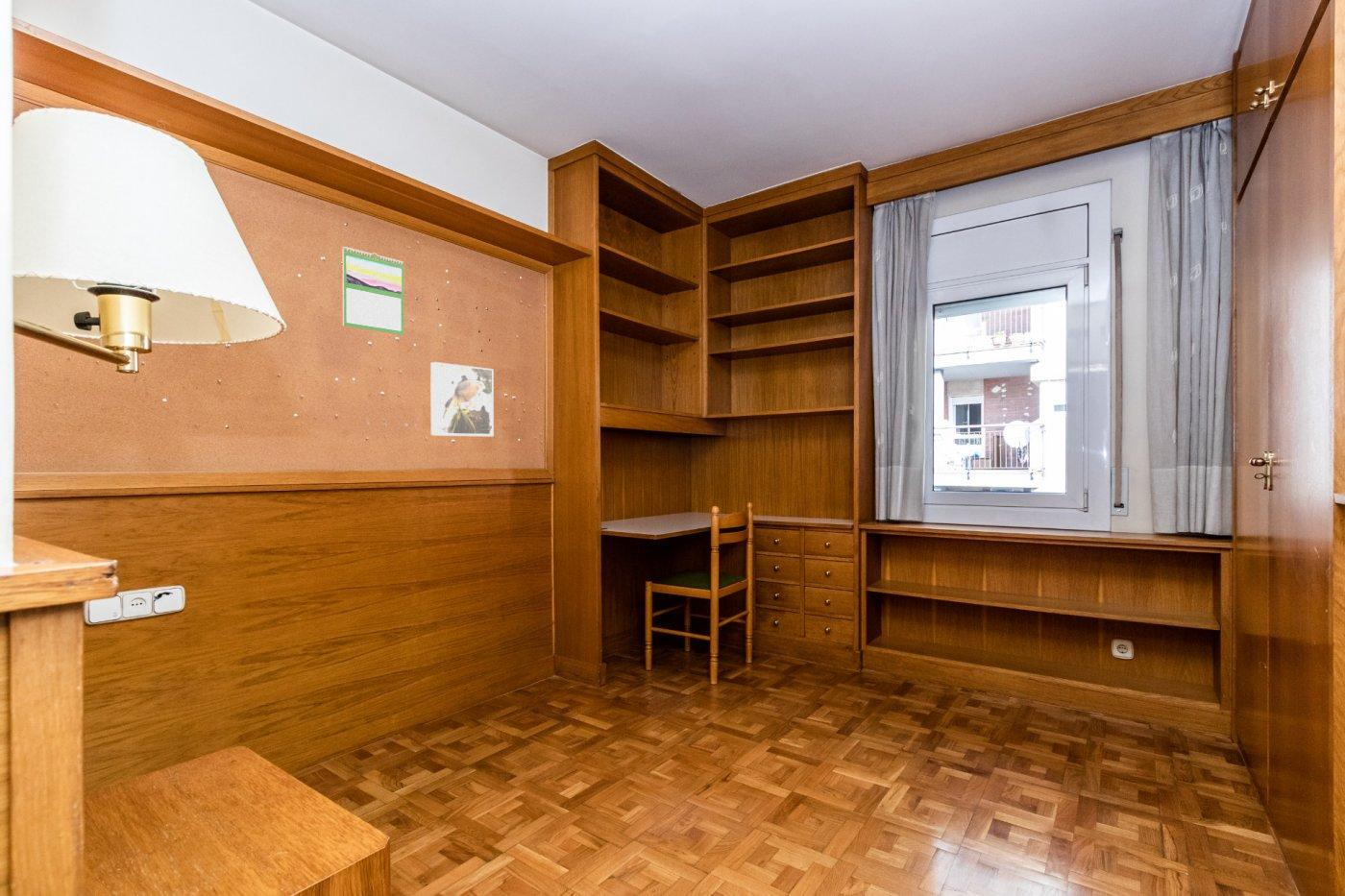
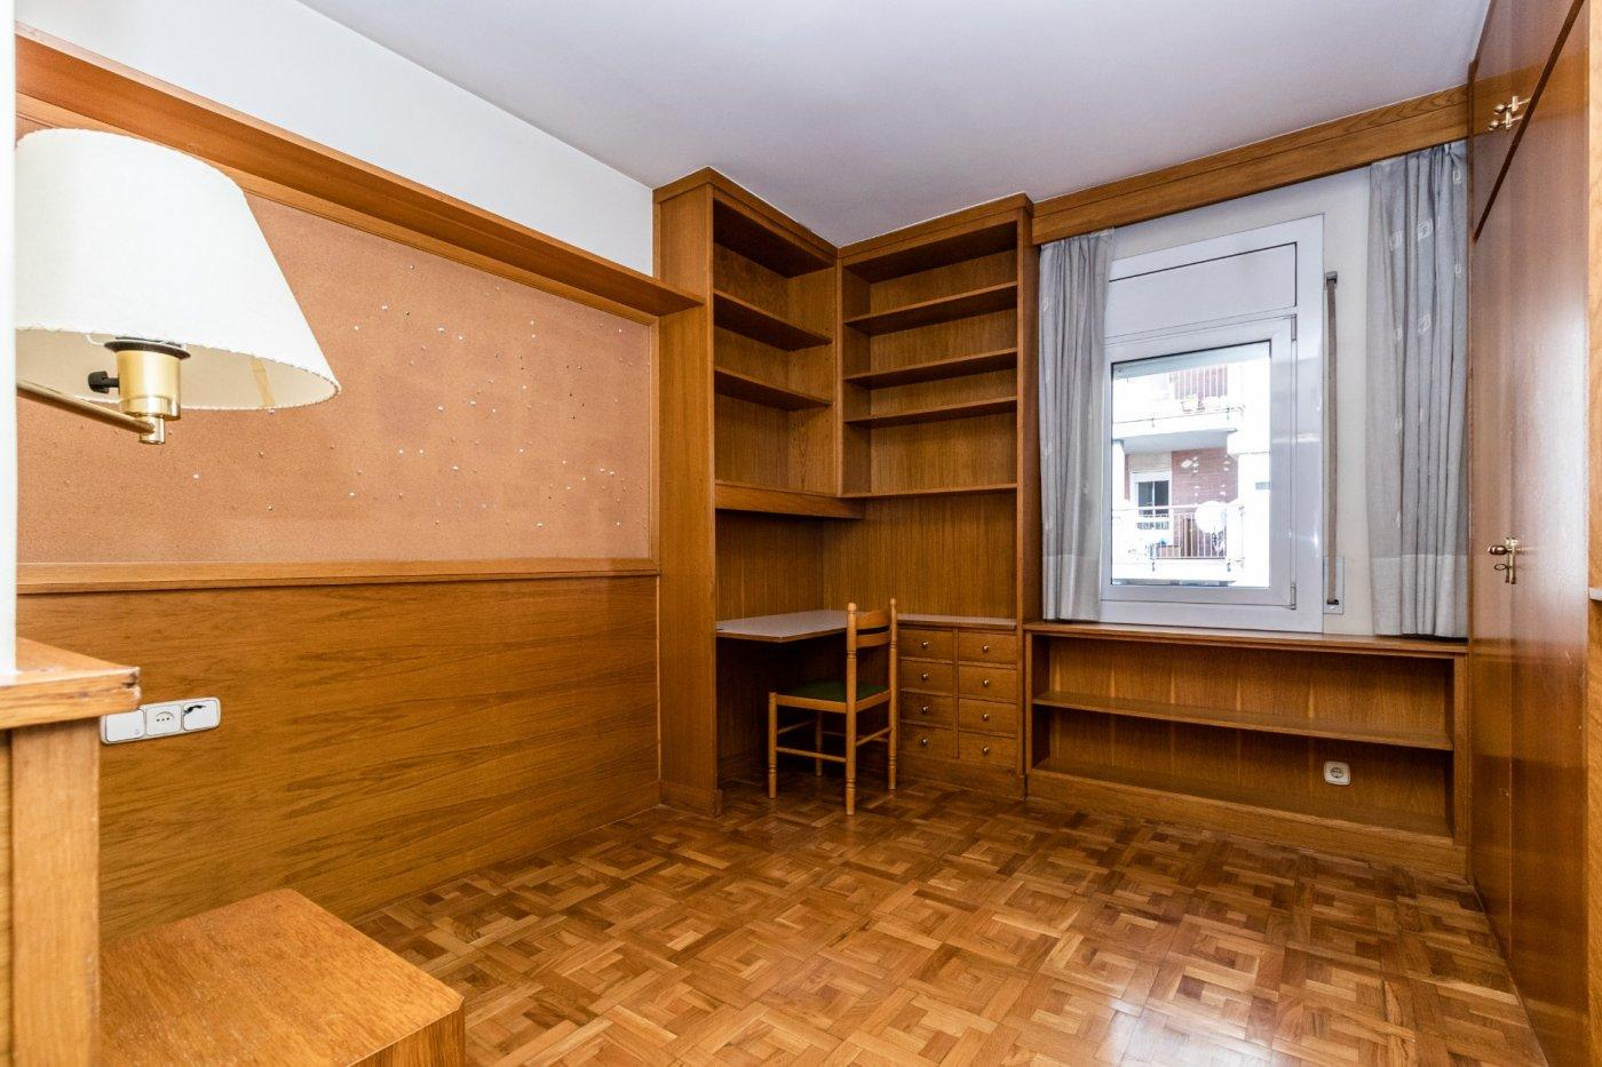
- calendar [342,246,405,336]
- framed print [429,361,495,437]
